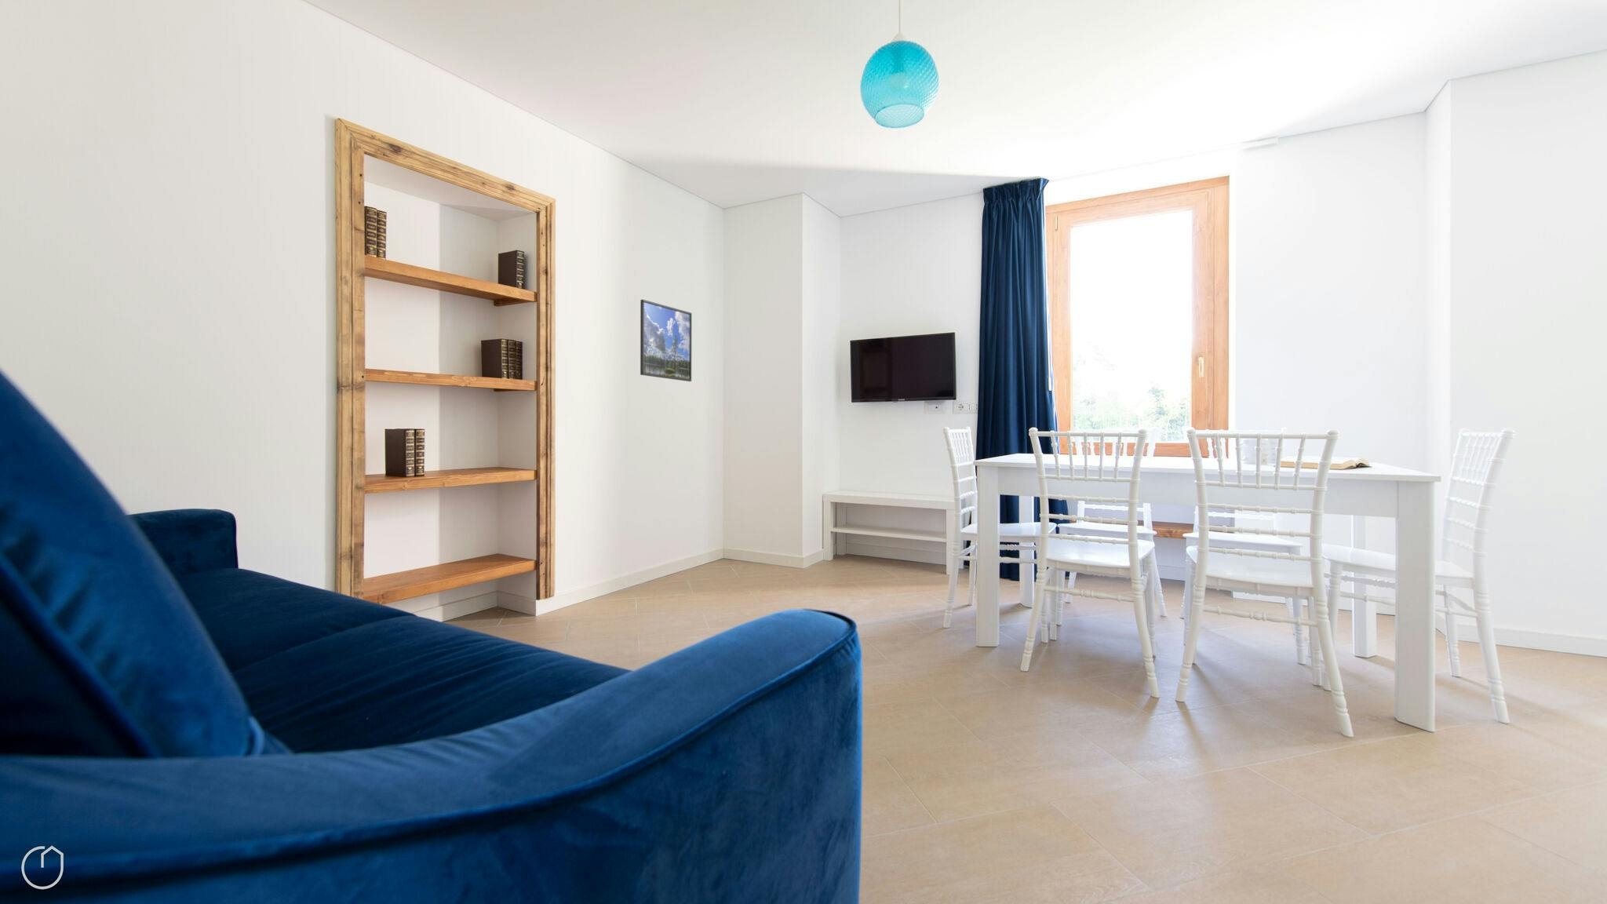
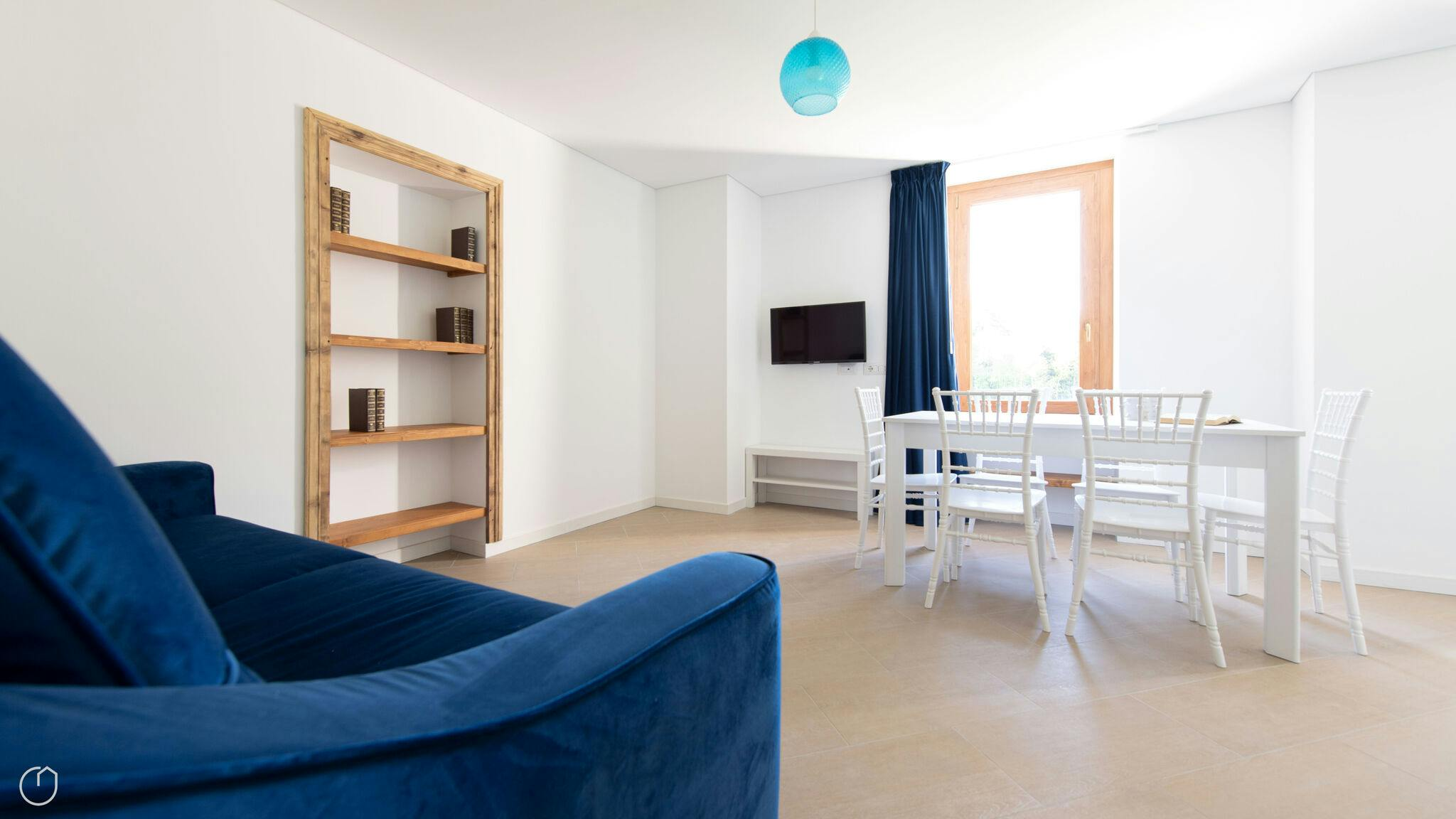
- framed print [639,299,693,382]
